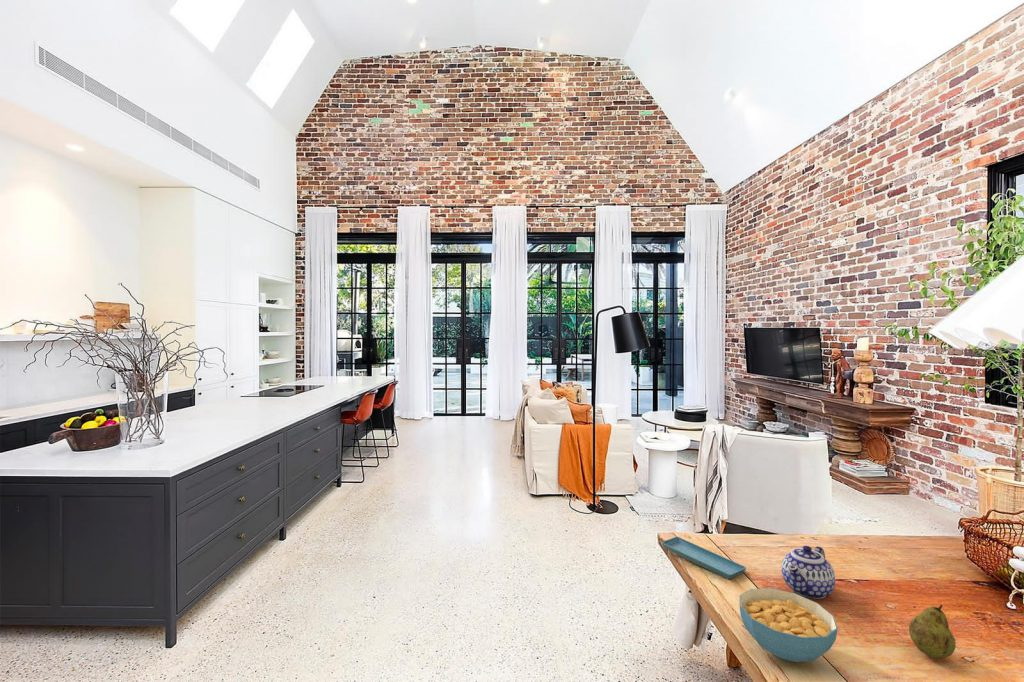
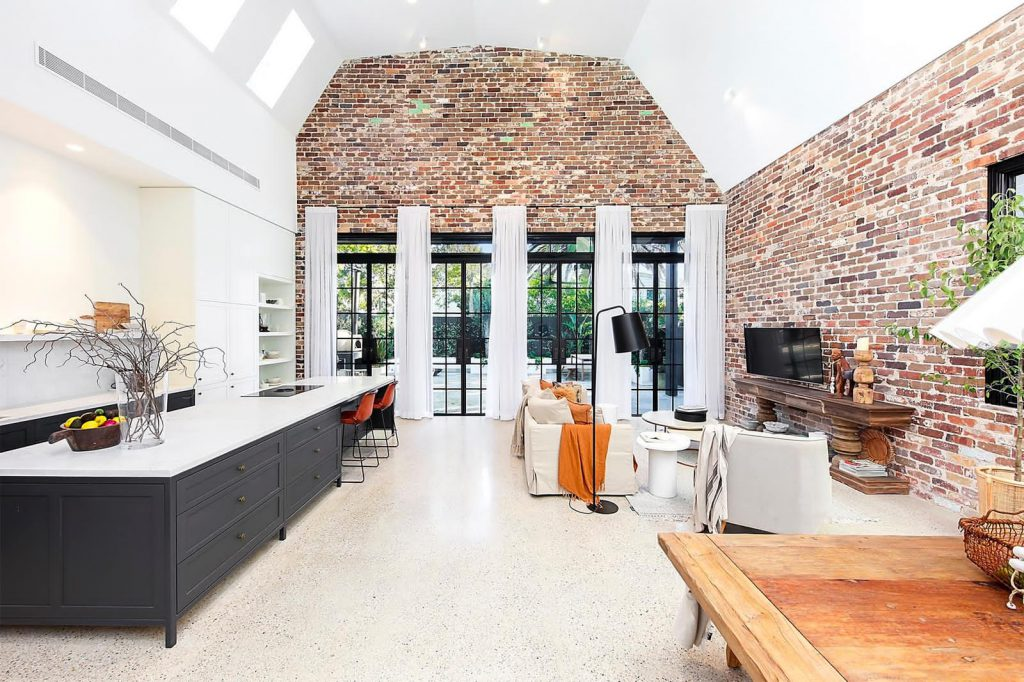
- cereal bowl [738,587,839,663]
- fruit [908,604,957,659]
- saucer [660,536,747,580]
- teapot [781,545,836,600]
